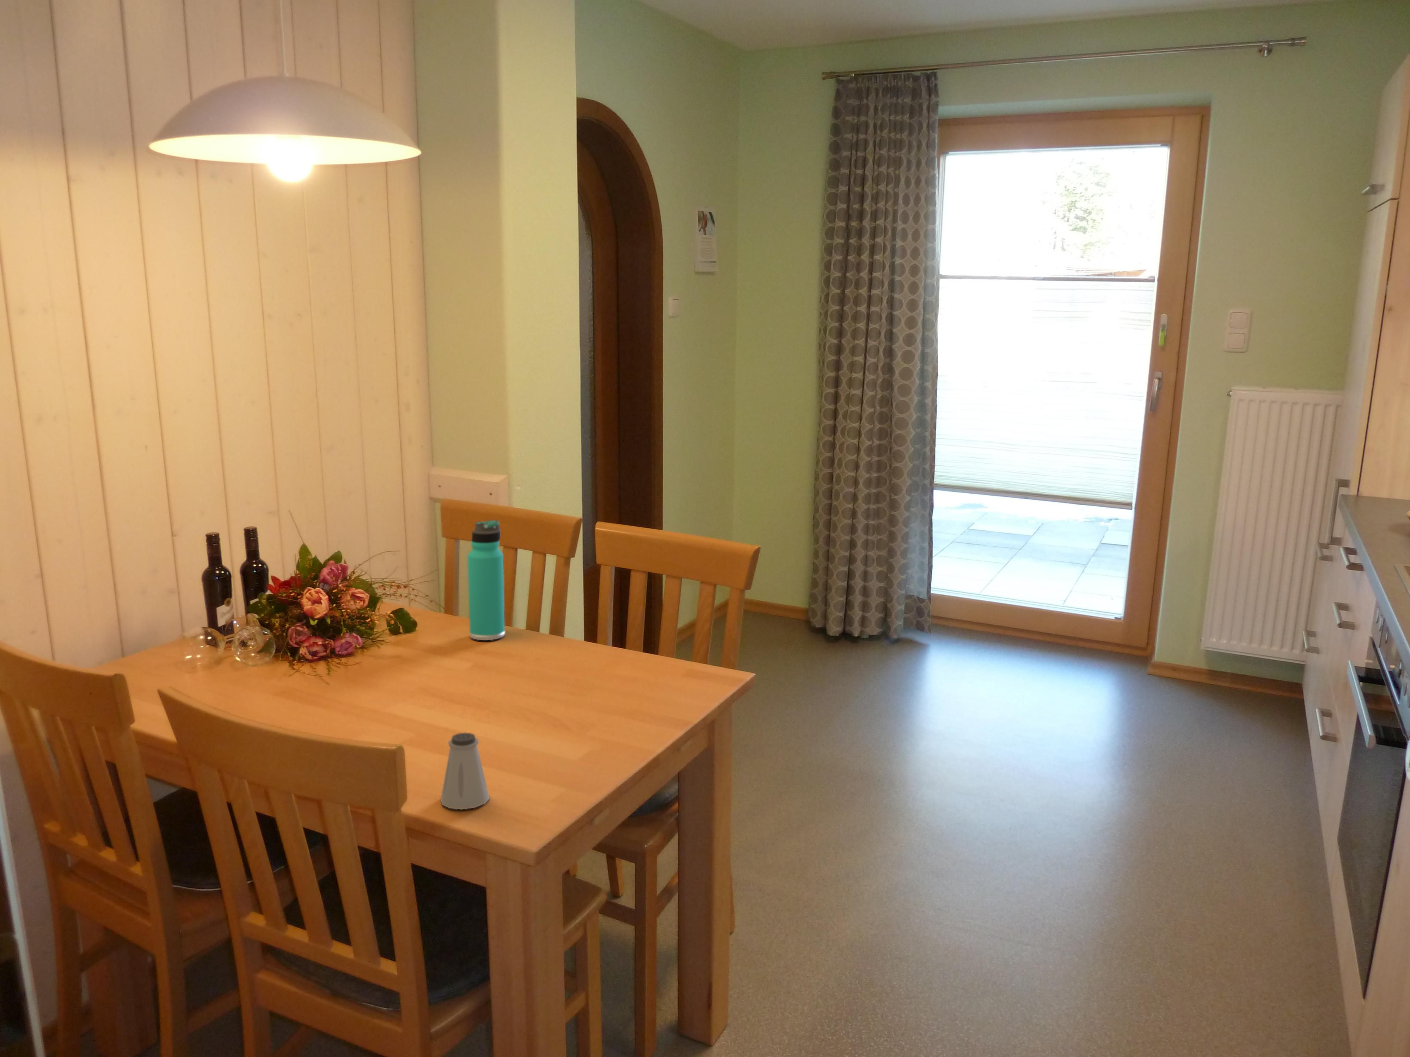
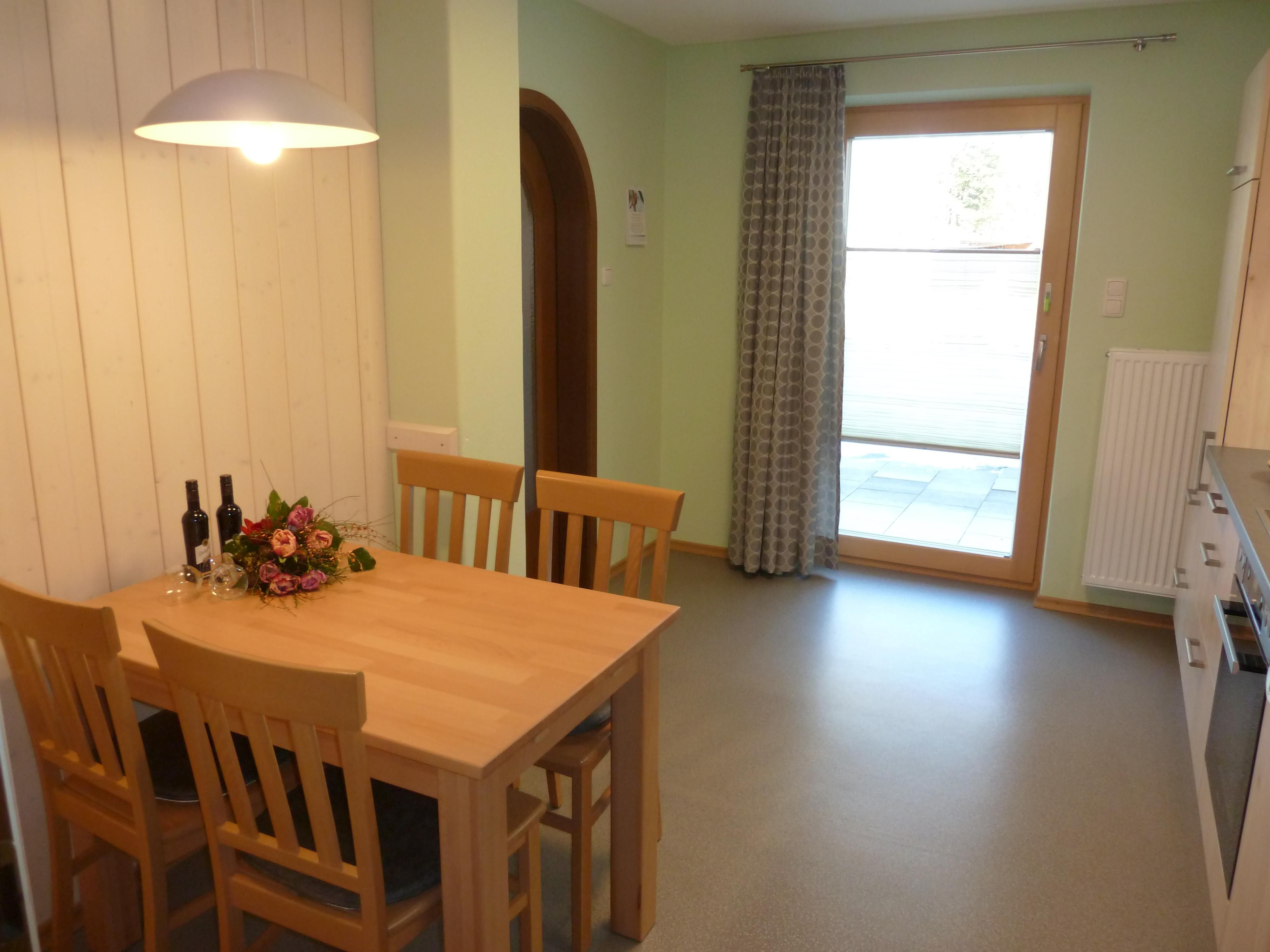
- thermos bottle [467,520,505,641]
- saltshaker [441,732,490,811]
